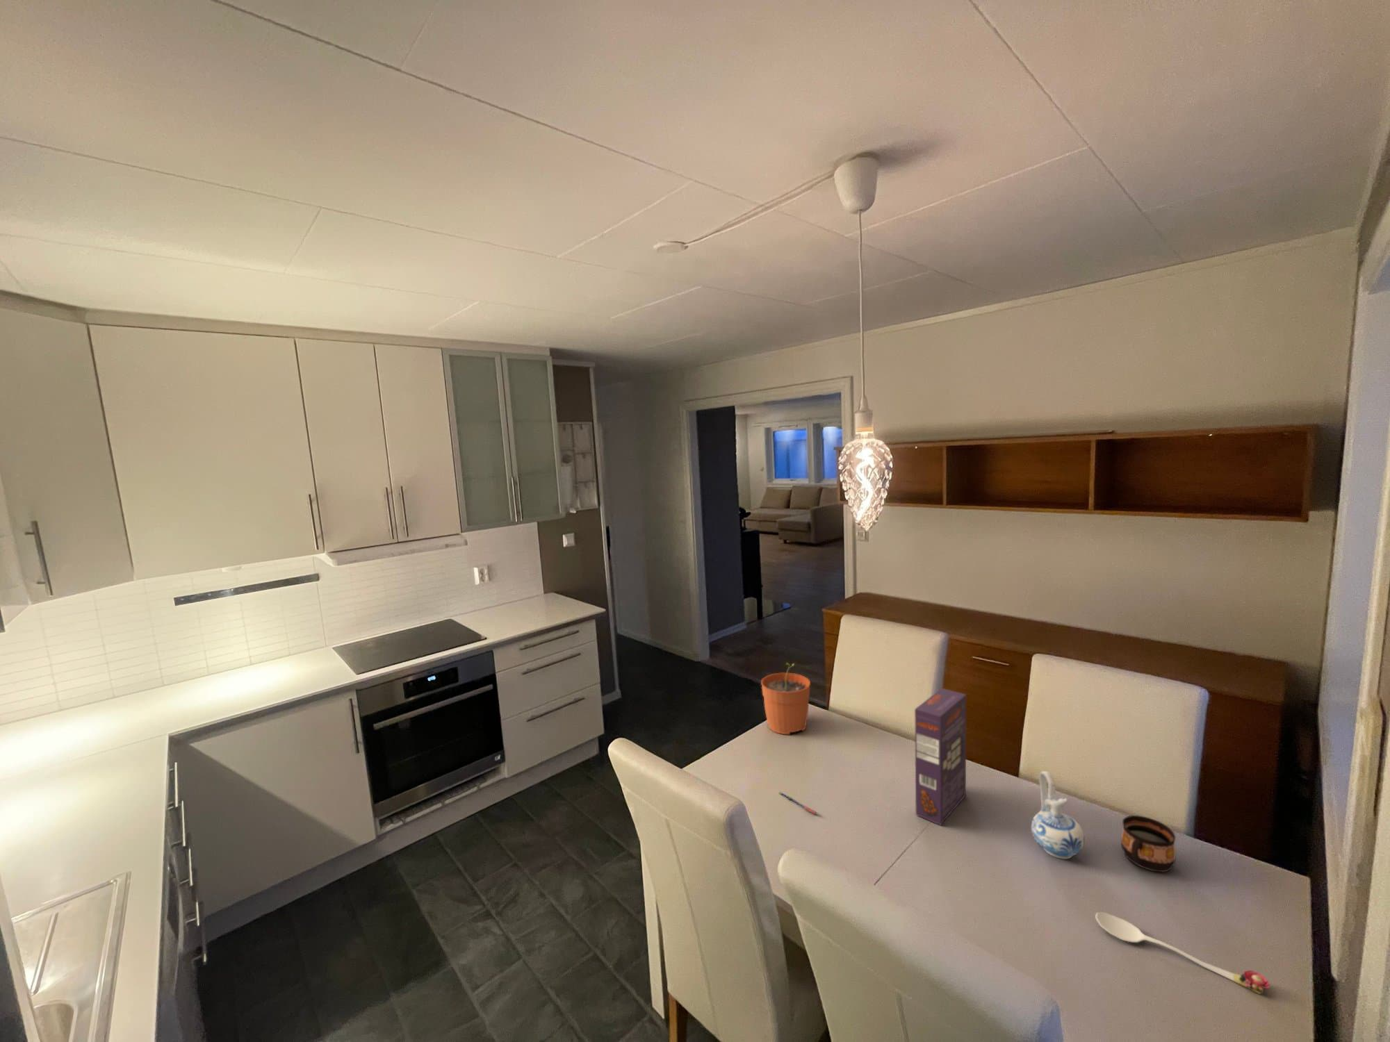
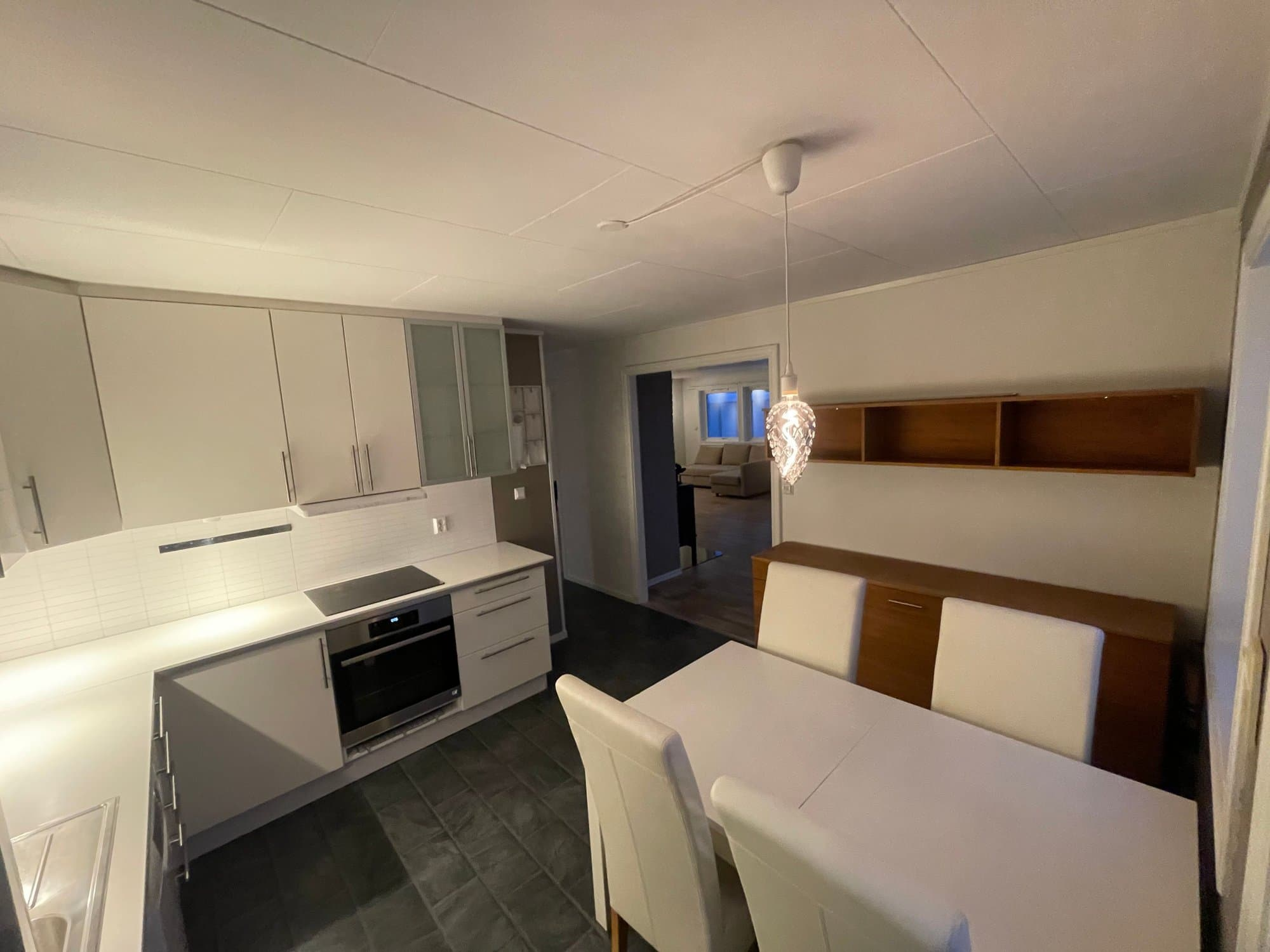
- cup [1121,814,1177,872]
- pen [778,791,816,814]
- spoon [1094,912,1271,995]
- plant pot [761,662,811,734]
- ceramic pitcher [1031,771,1085,860]
- cereal box [914,687,966,826]
